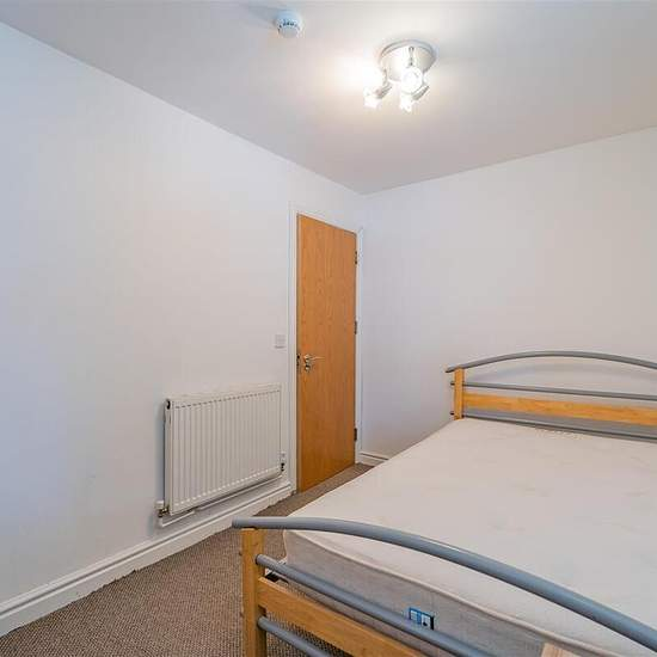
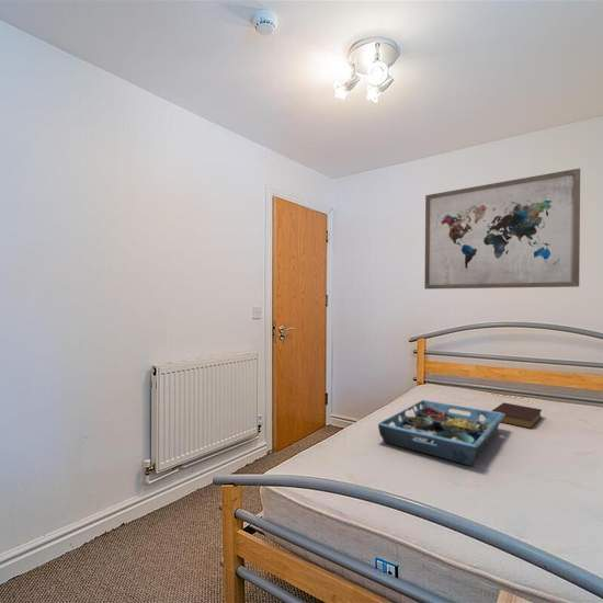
+ serving tray [377,399,505,467]
+ wall art [423,168,581,291]
+ book [491,401,543,430]
